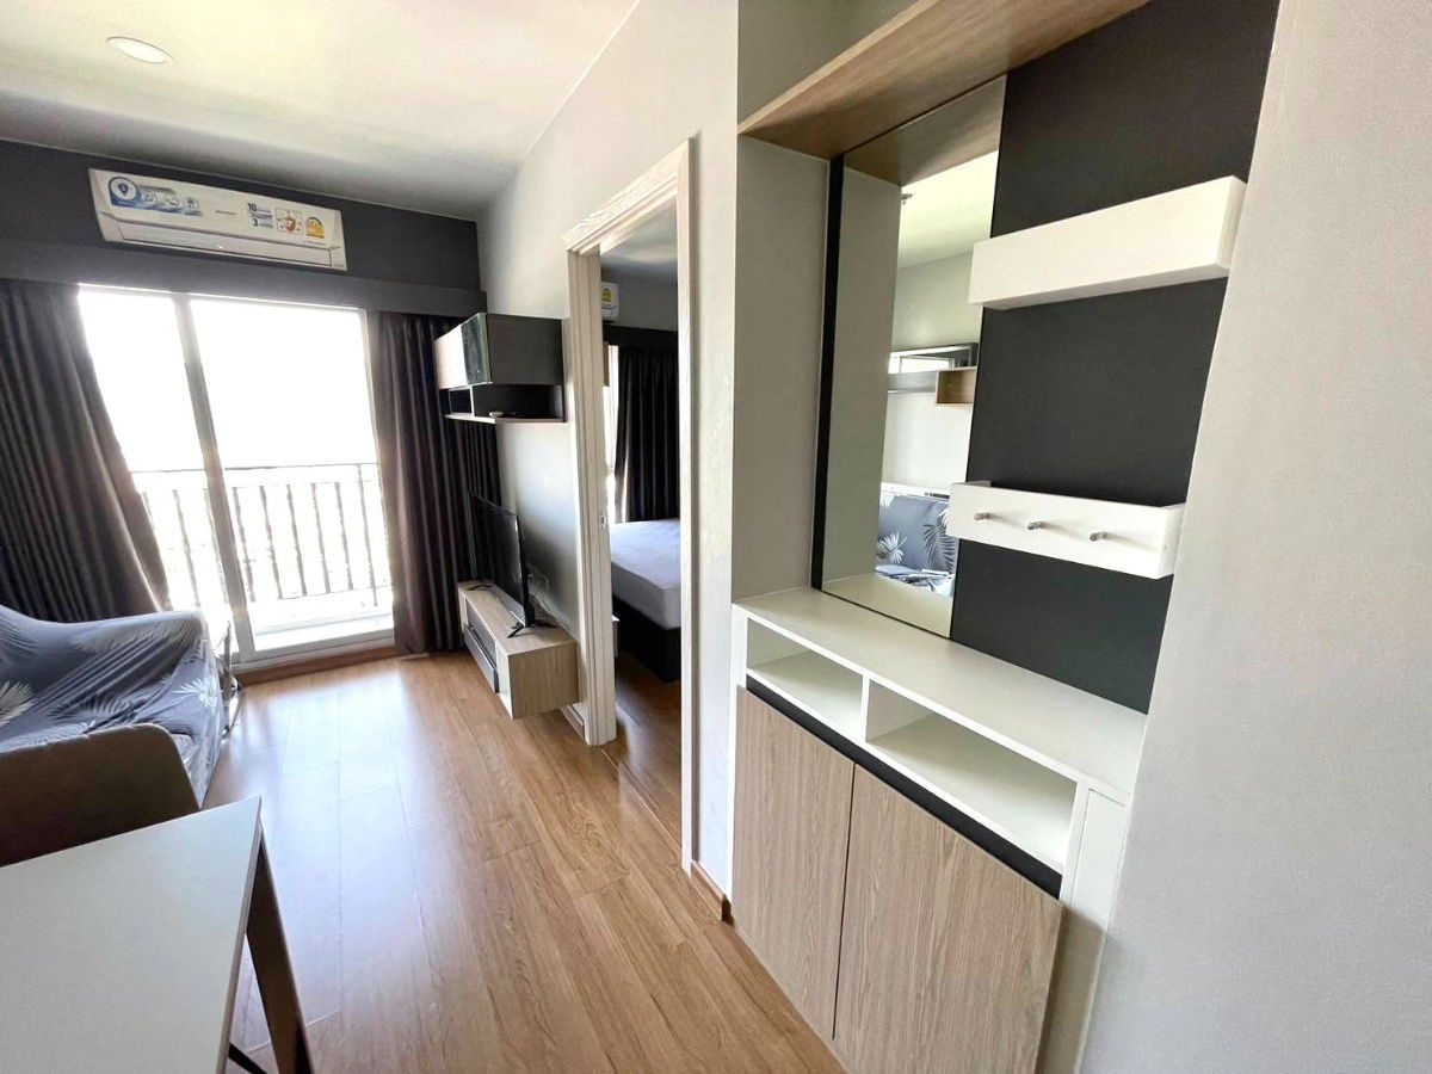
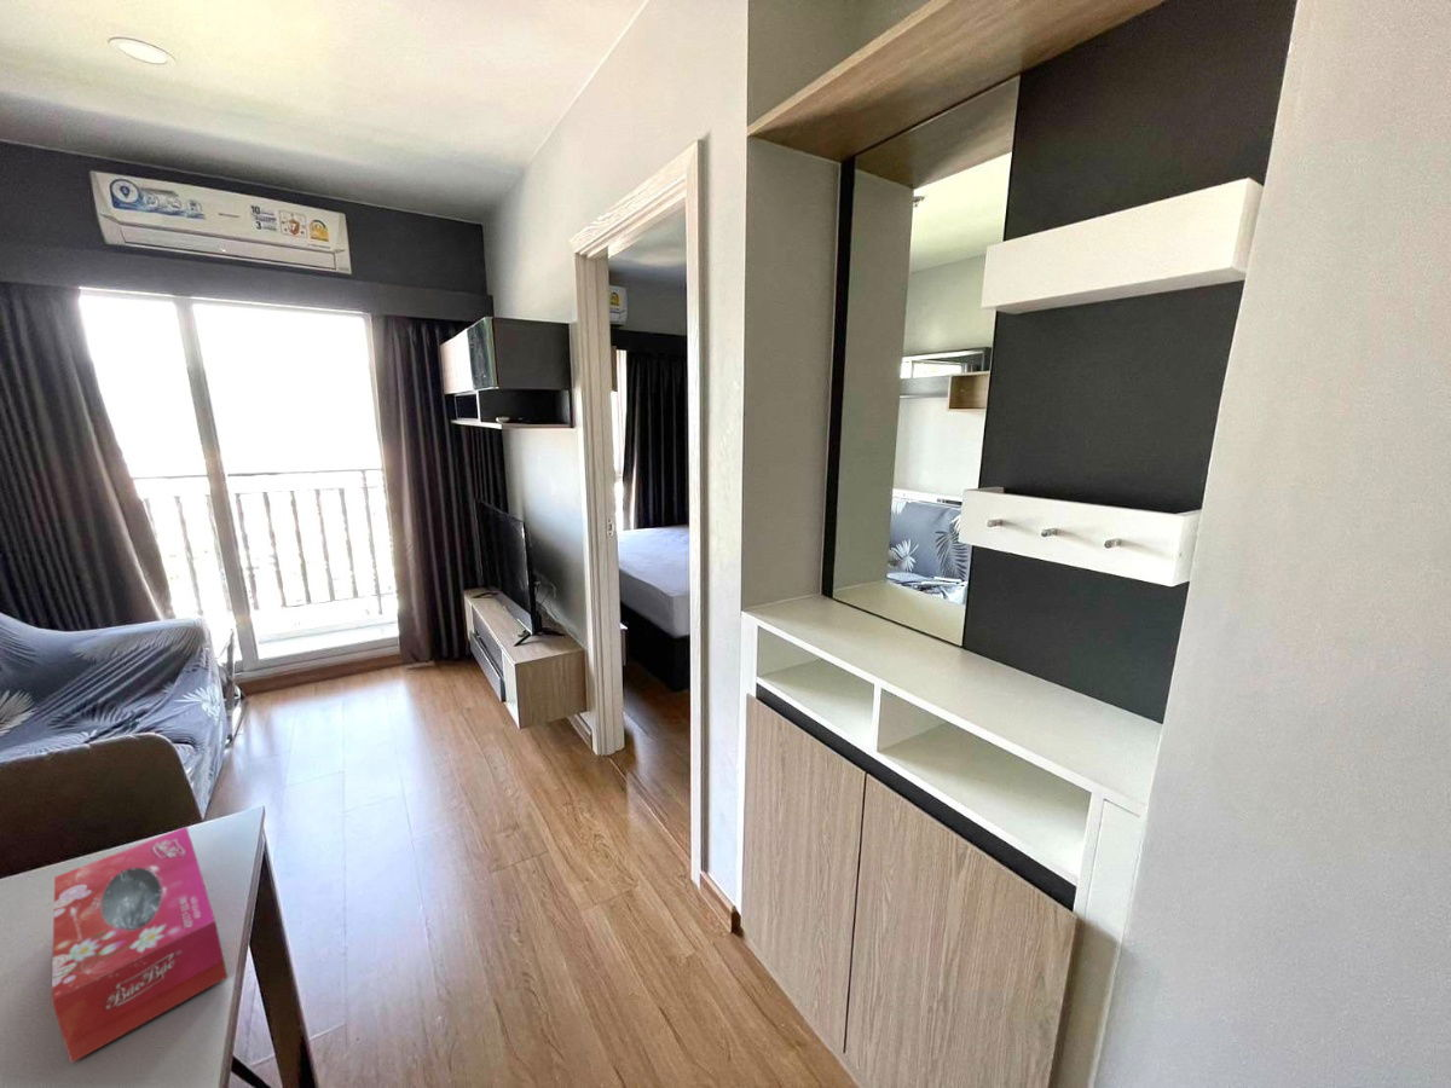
+ tissue box [51,826,229,1064]
